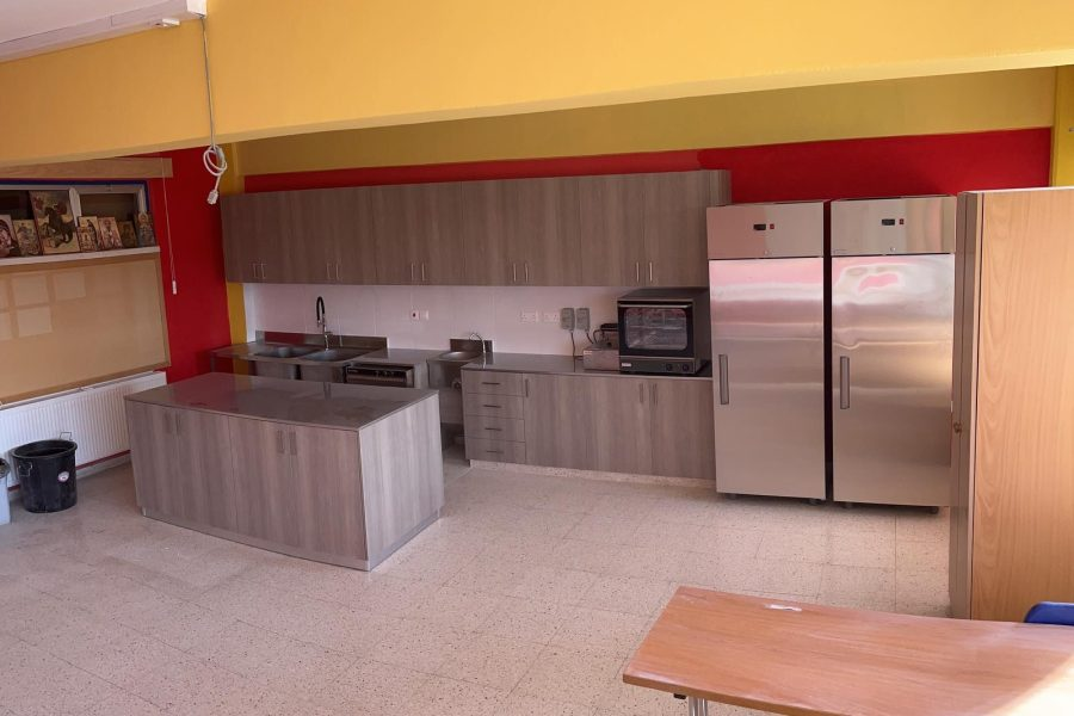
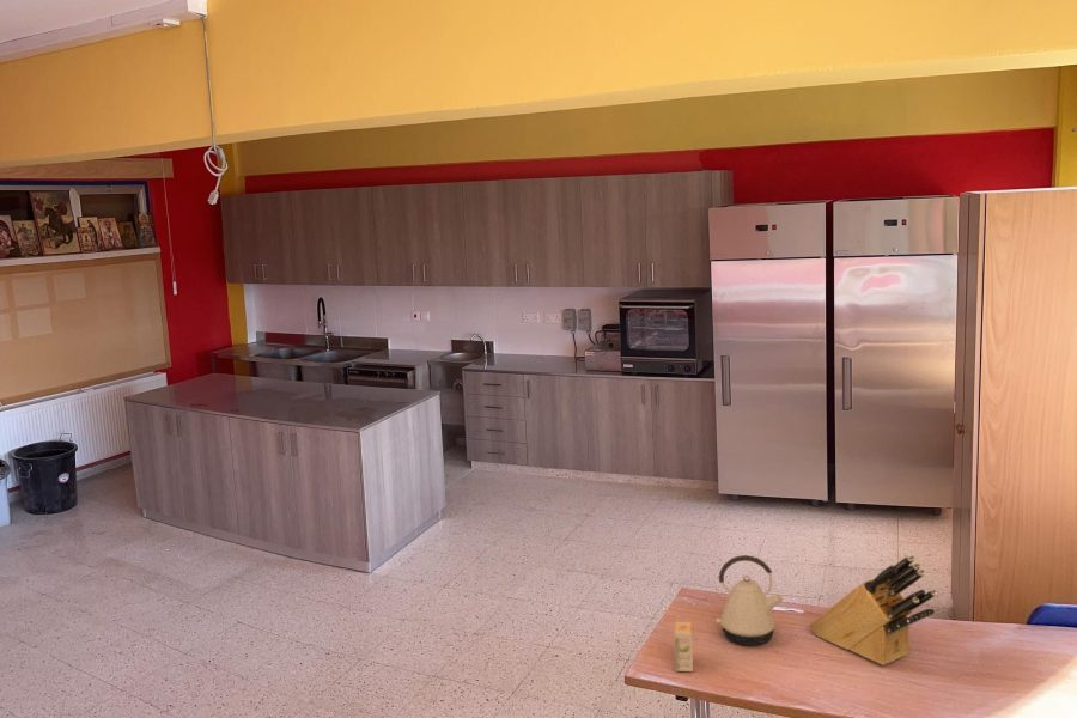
+ kettle [714,554,785,646]
+ tea box [673,621,694,673]
+ knife block [808,554,938,667]
